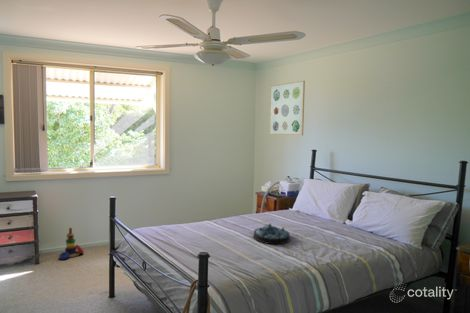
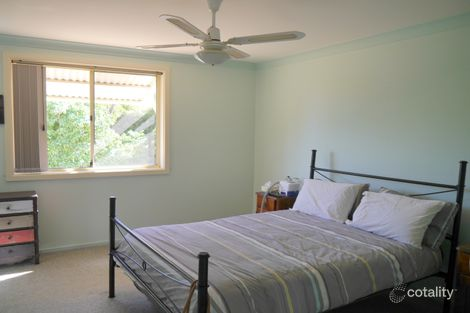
- stacking toy [58,227,85,261]
- serving tray [252,223,291,245]
- wall art [269,80,306,136]
